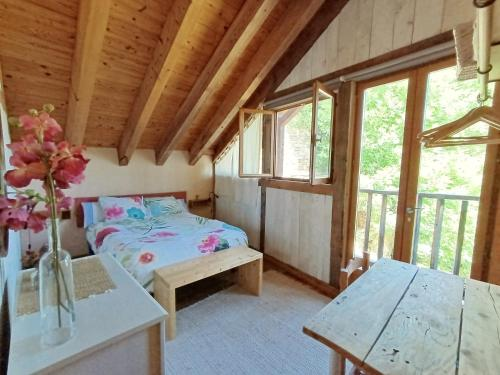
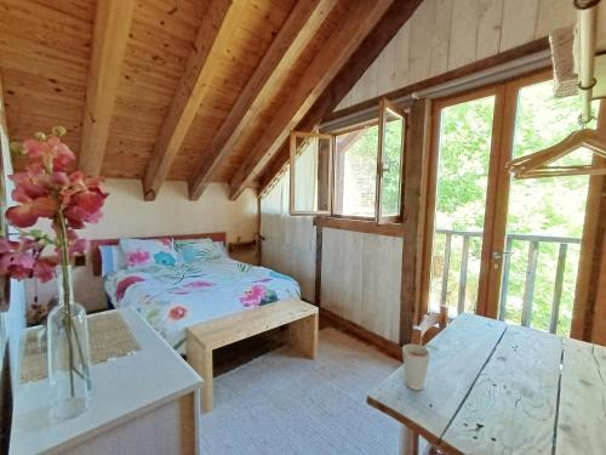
+ cup [401,343,440,392]
